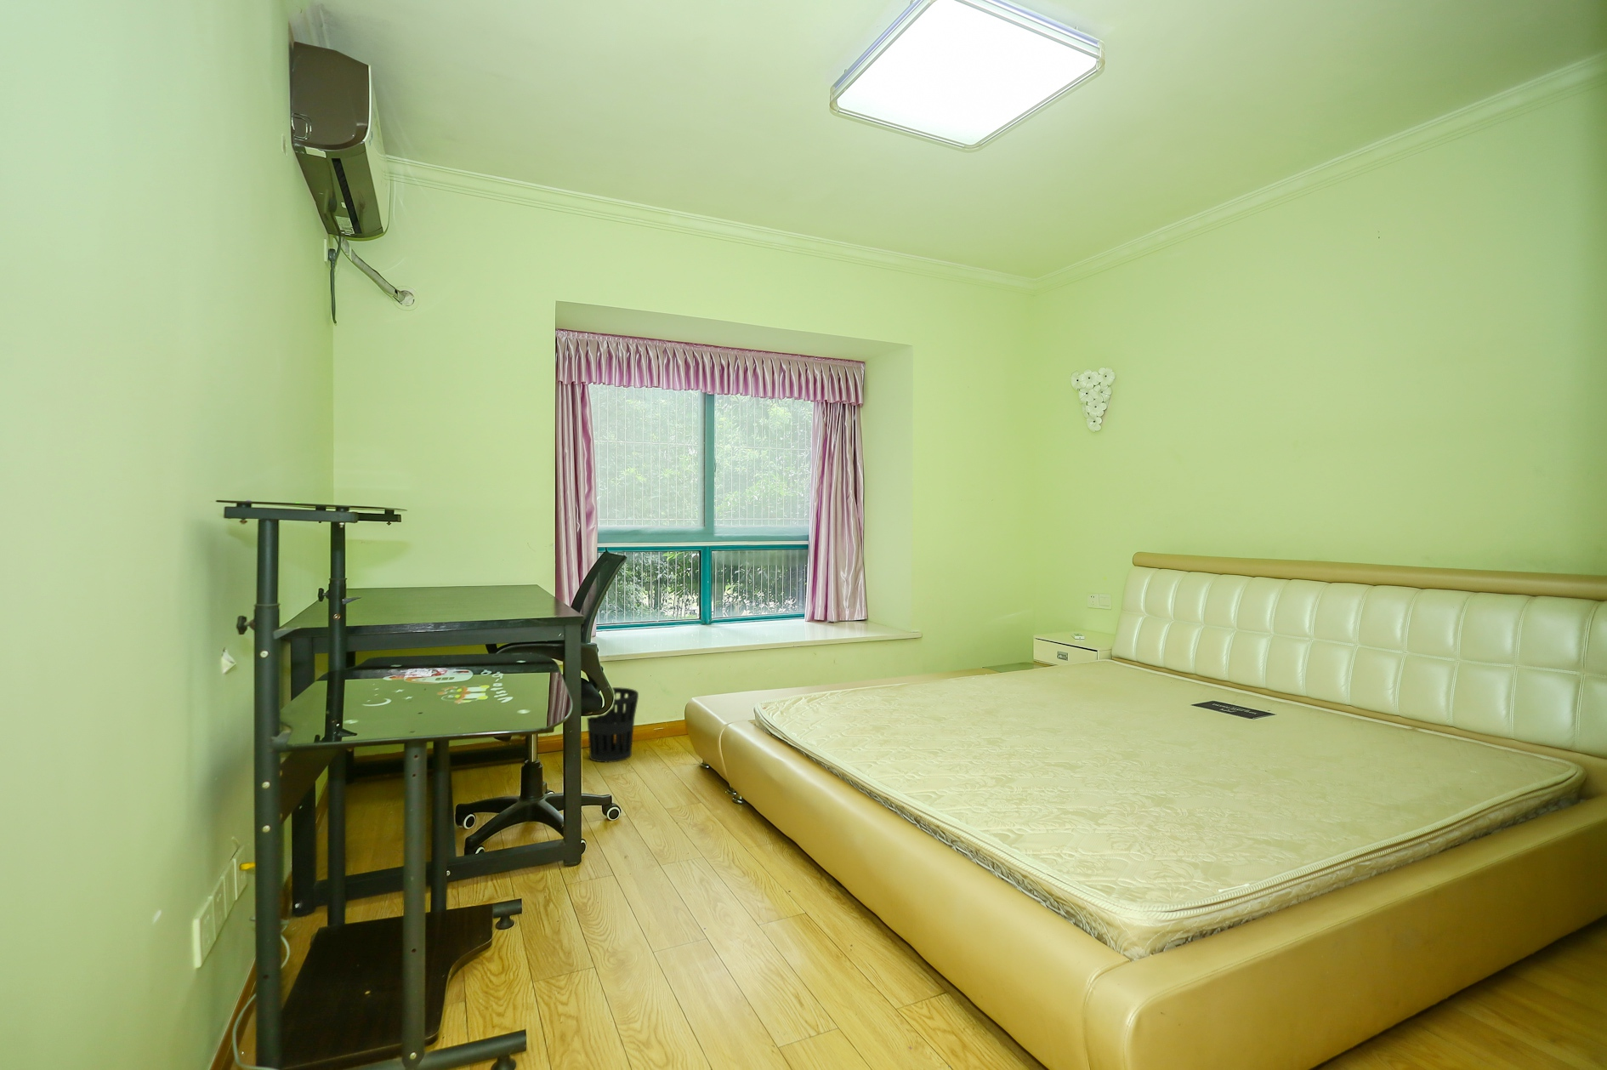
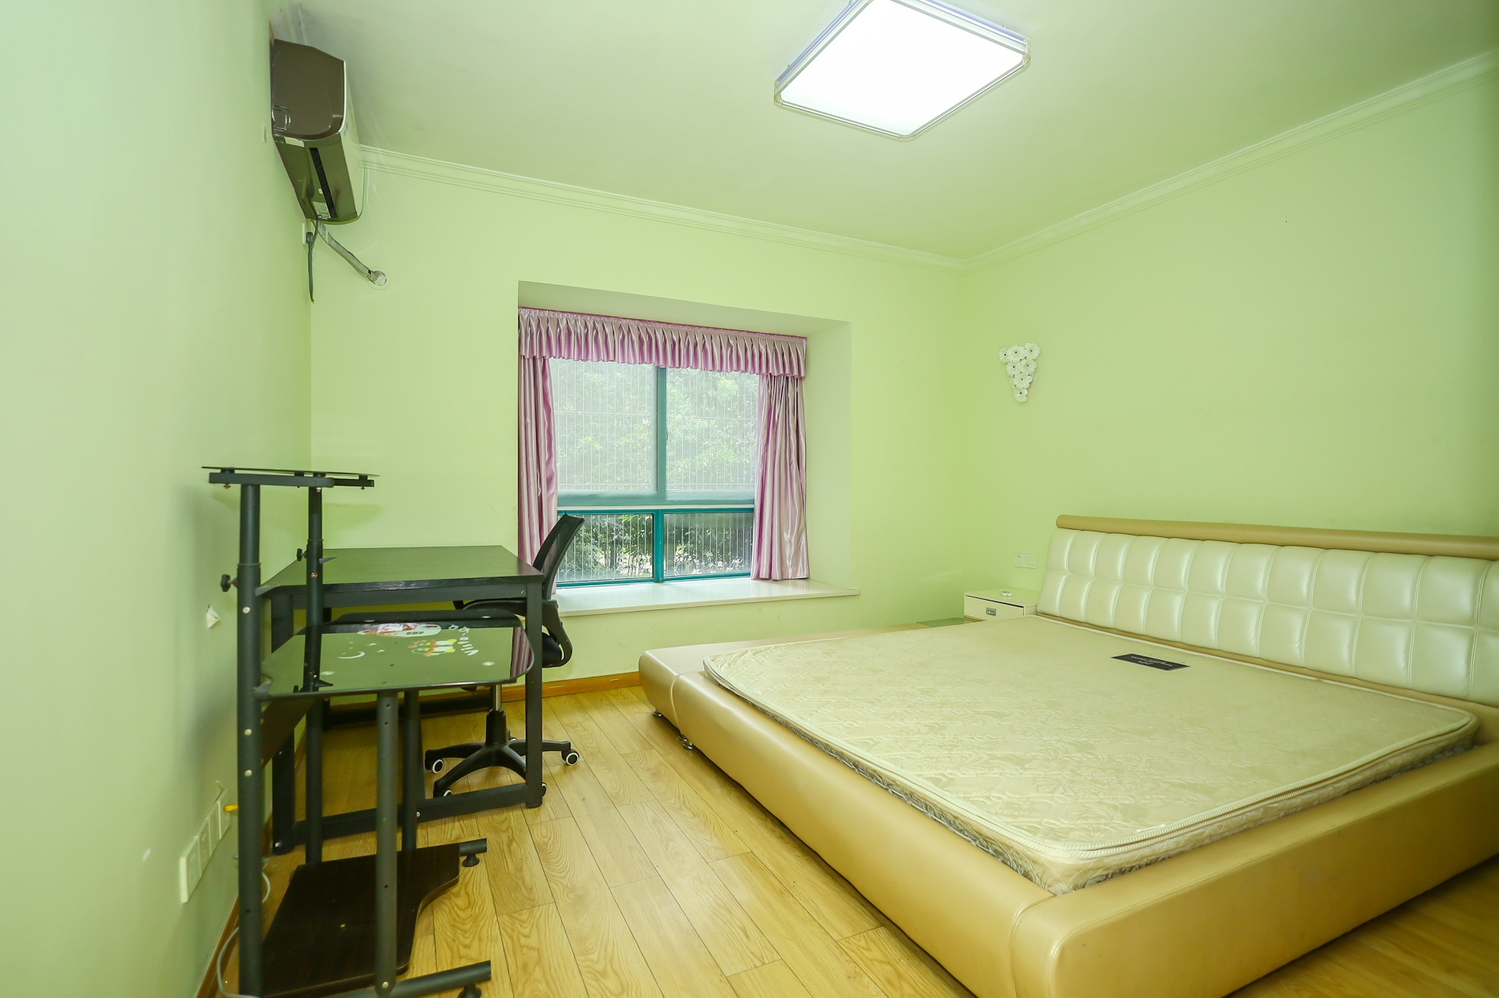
- wastebasket [586,687,640,763]
